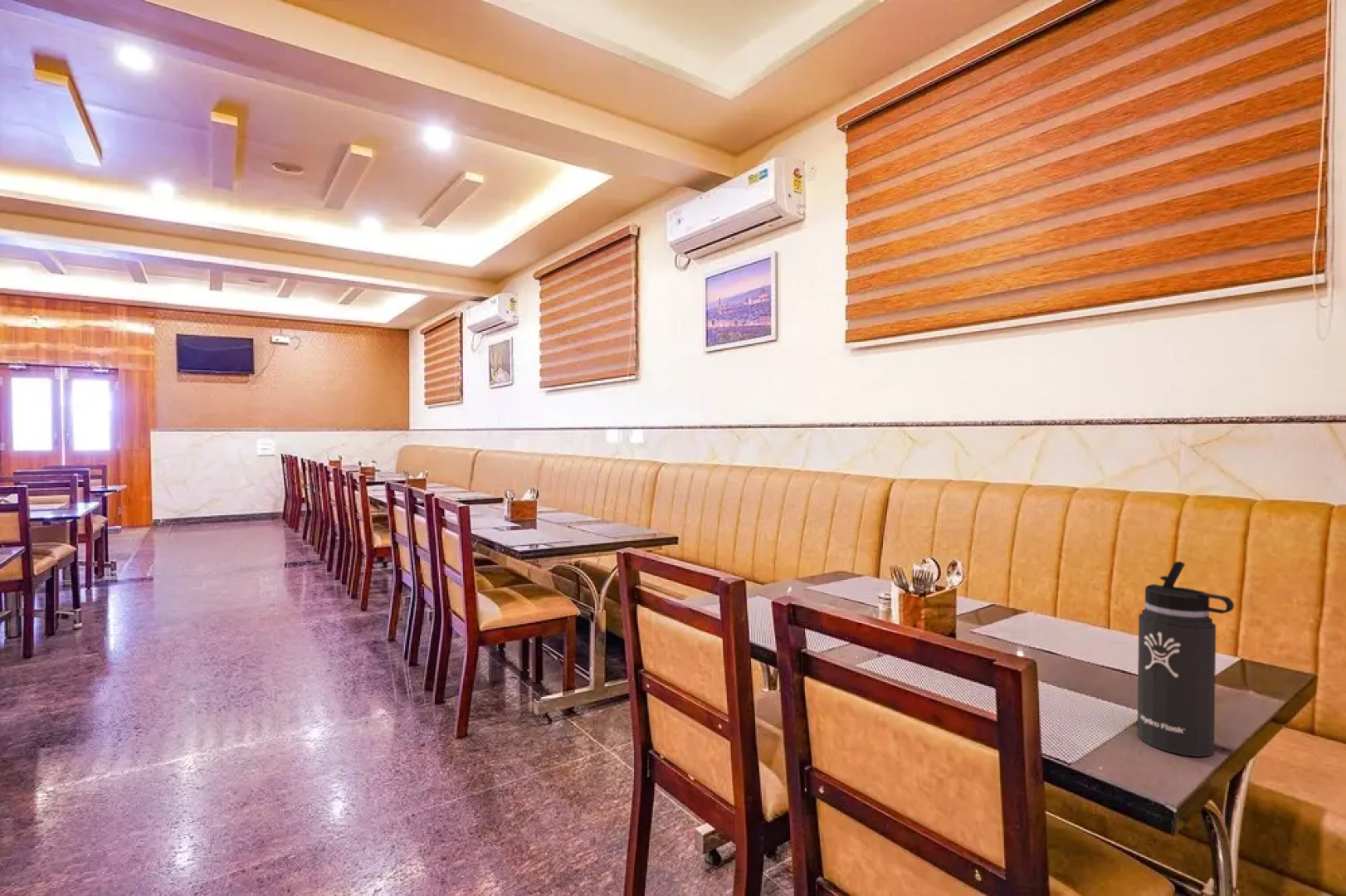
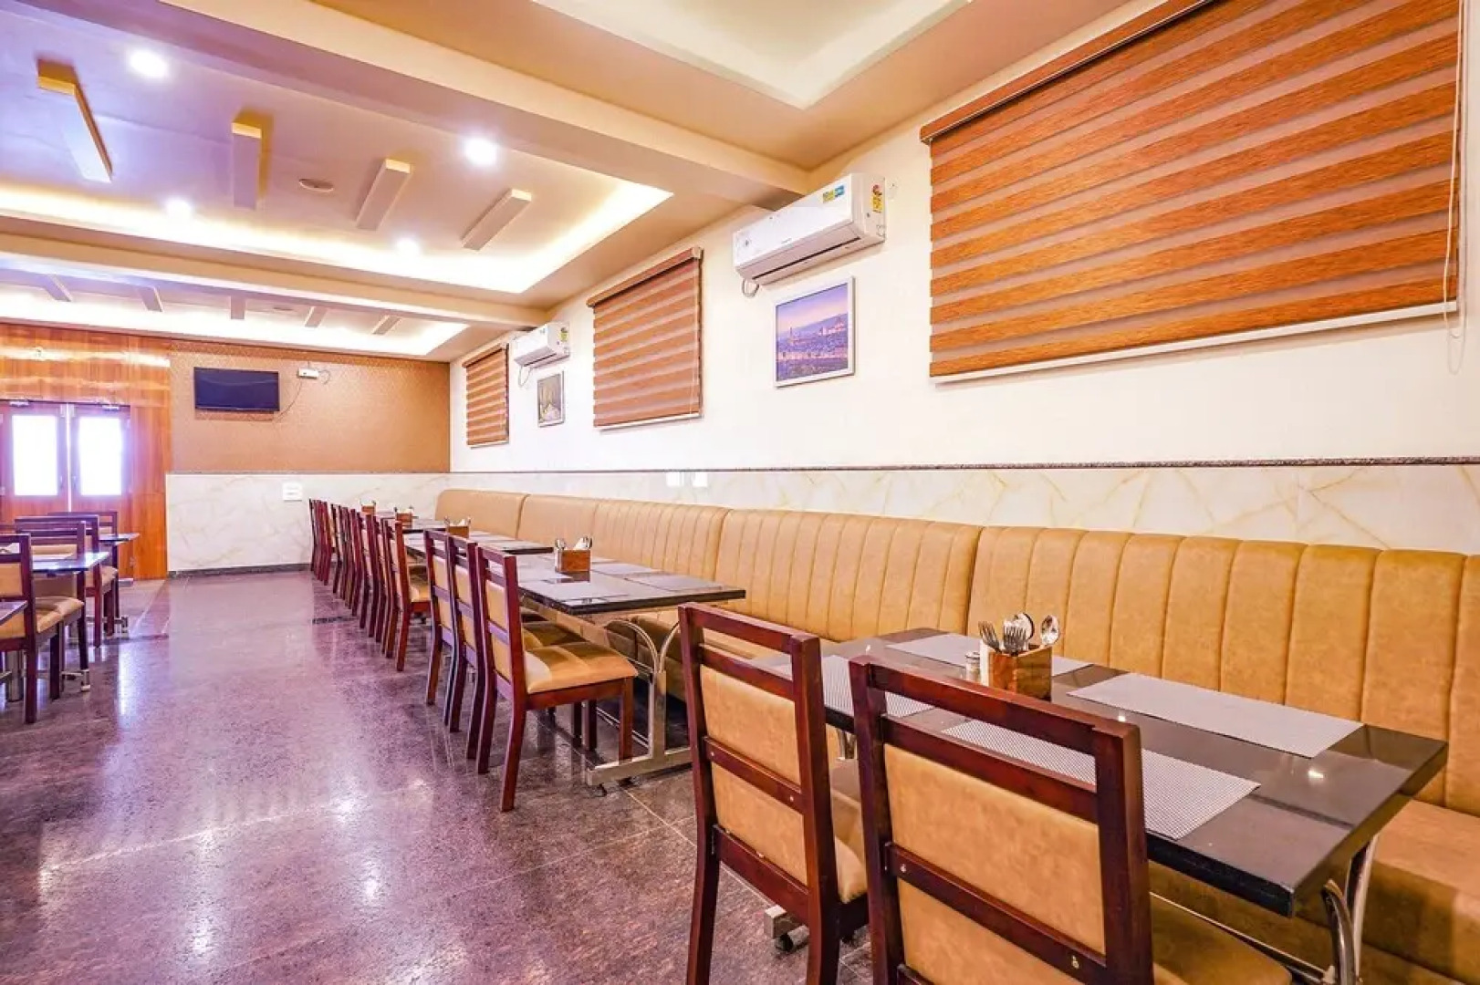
- thermos bottle [1136,560,1235,757]
